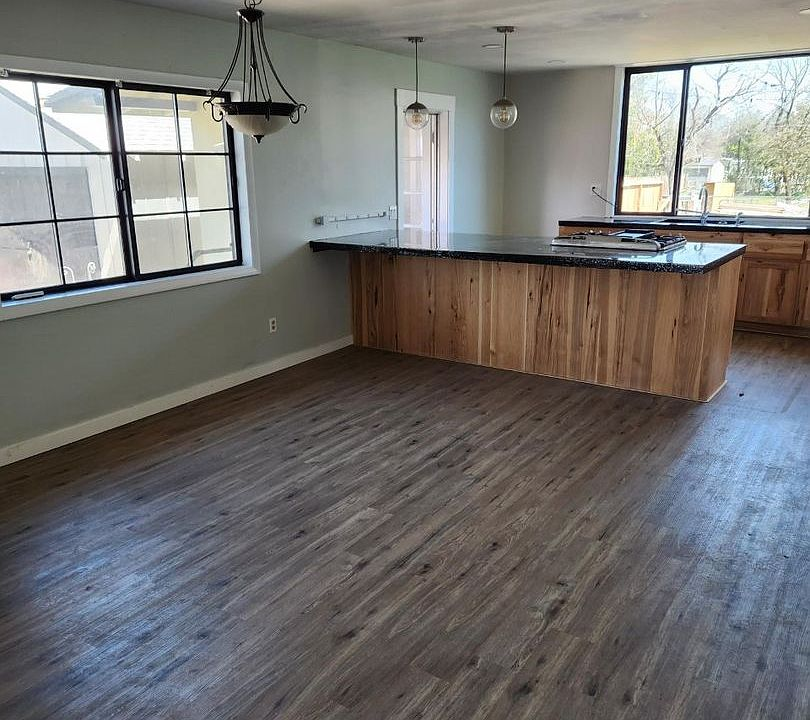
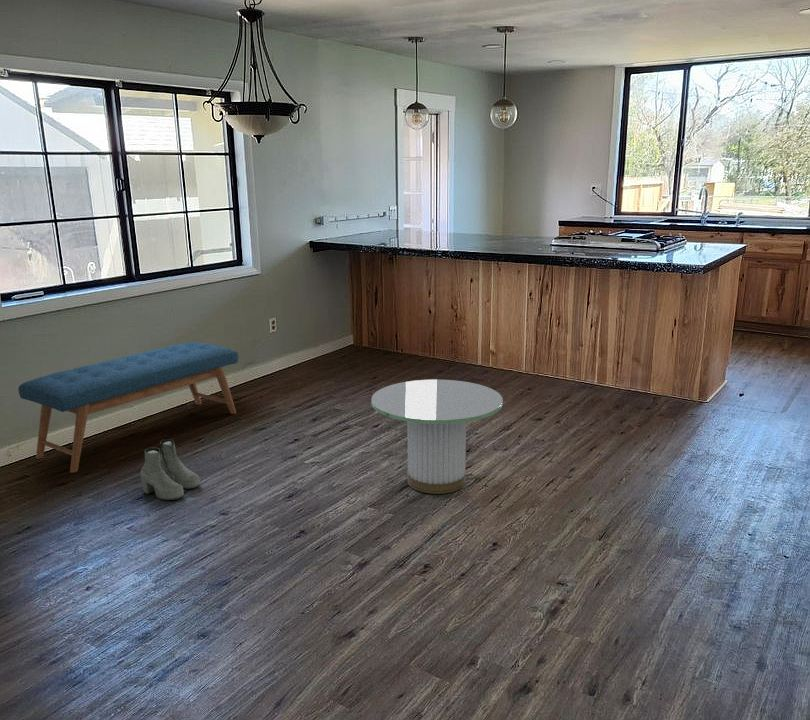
+ boots [139,438,201,501]
+ side table [370,379,504,495]
+ bench [17,341,239,474]
